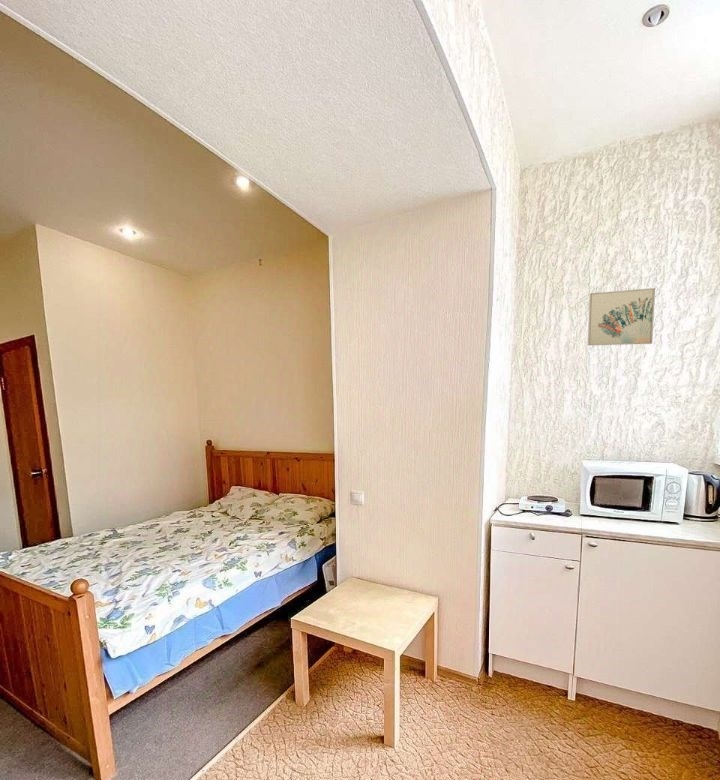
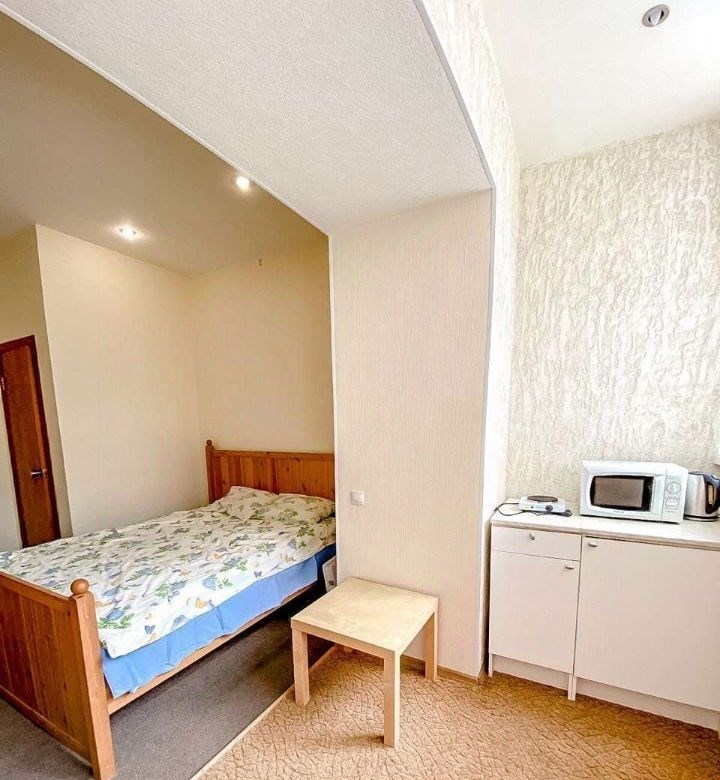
- wall art [586,287,656,346]
